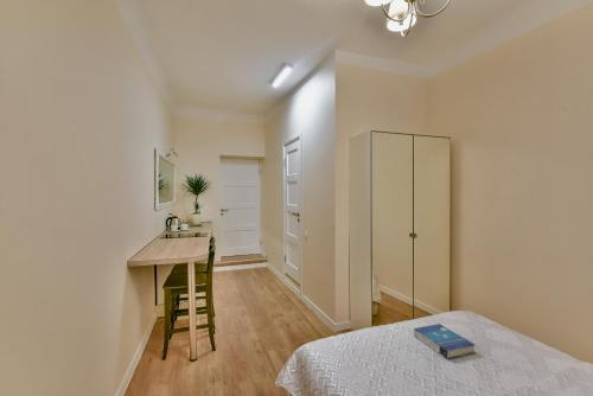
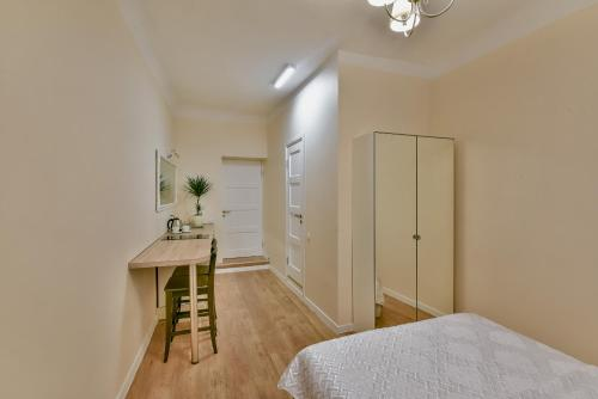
- book [413,322,477,360]
